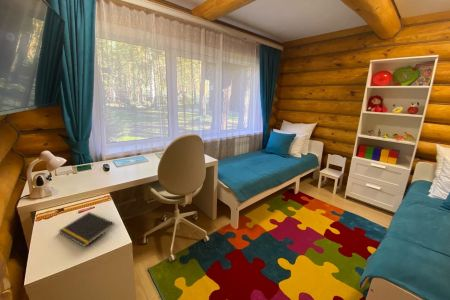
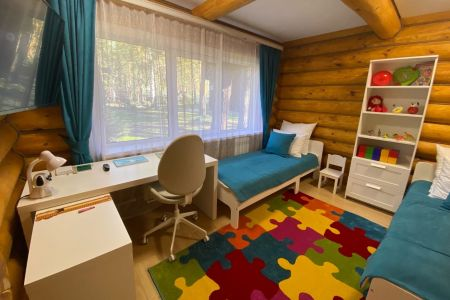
- notepad [57,211,116,248]
